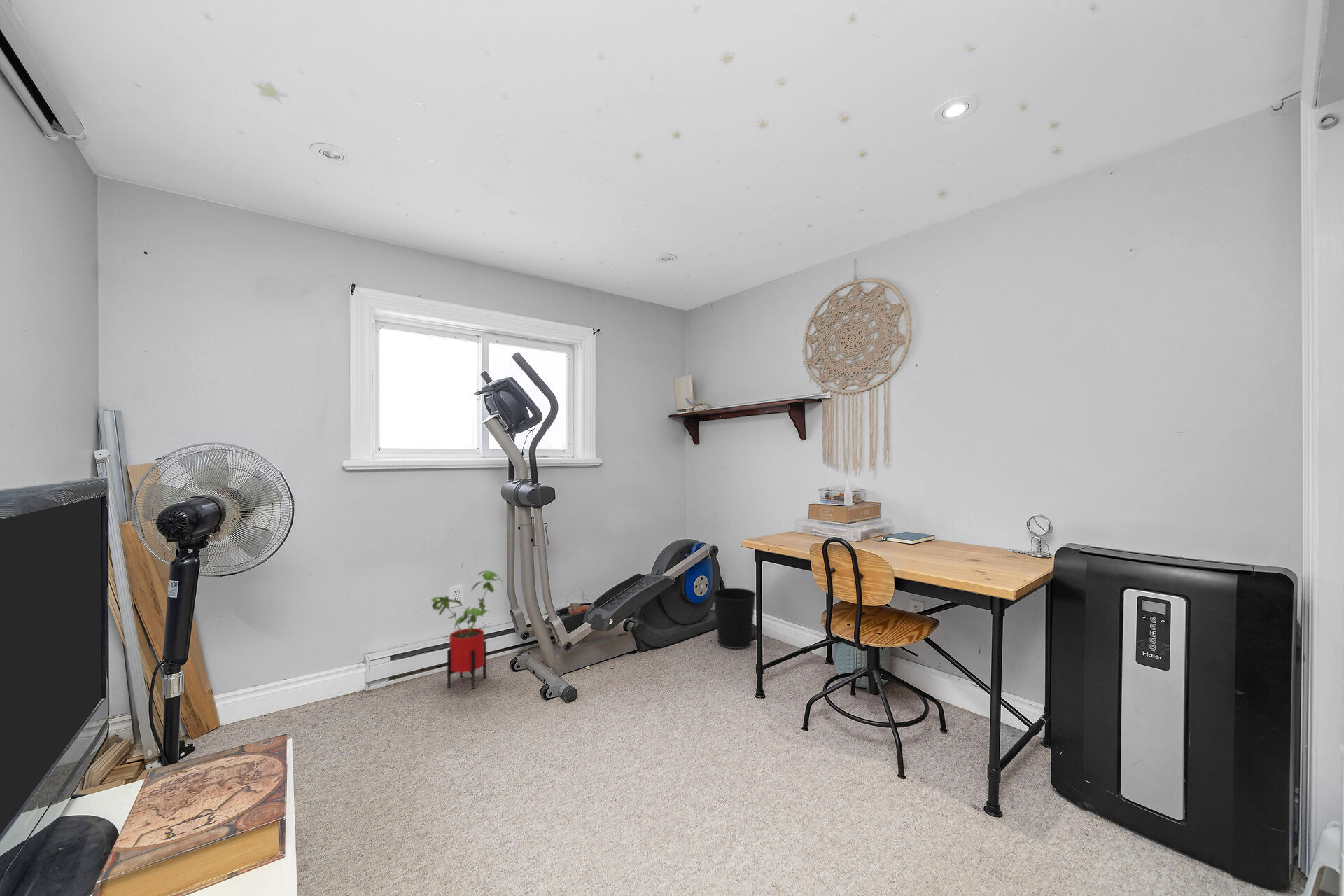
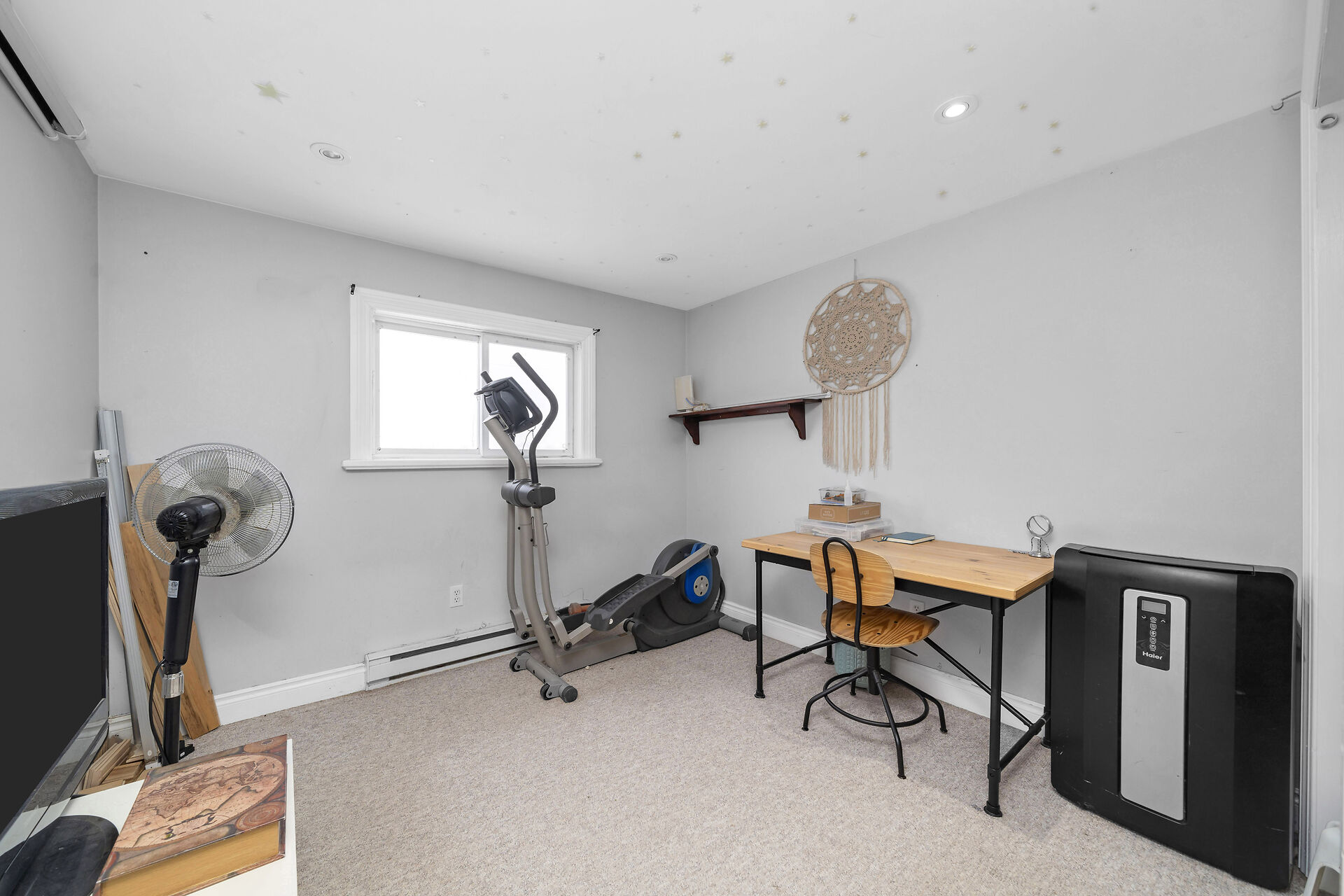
- wastebasket [713,587,757,650]
- house plant [430,570,504,689]
